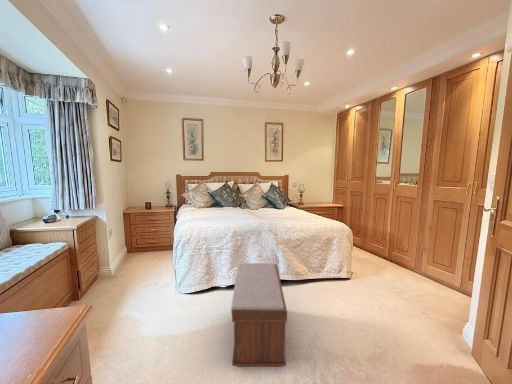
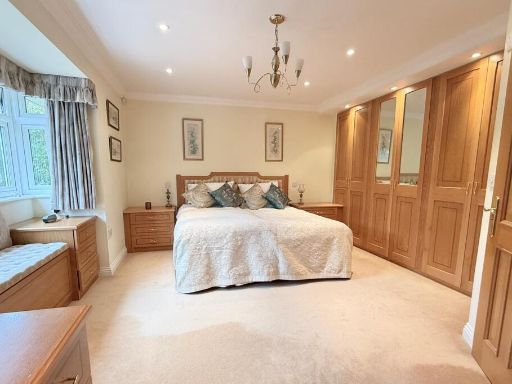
- bench [230,262,288,368]
